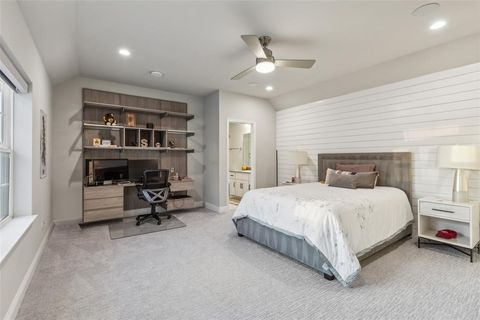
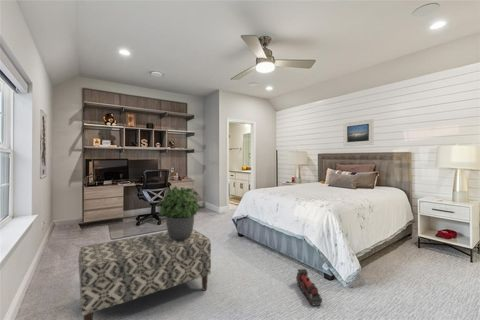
+ toy train [295,268,323,307]
+ potted plant [158,184,201,240]
+ bench [77,229,212,320]
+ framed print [343,118,375,147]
